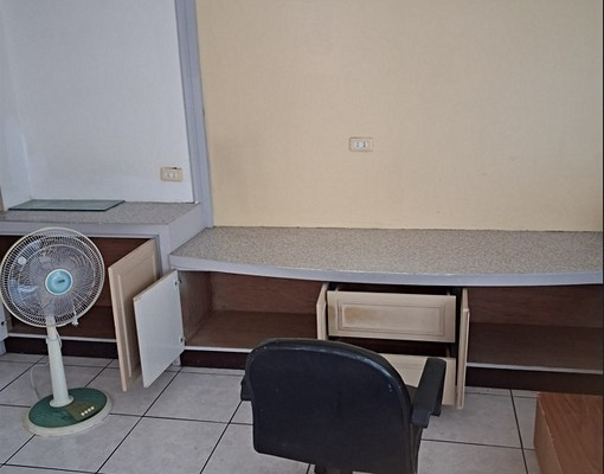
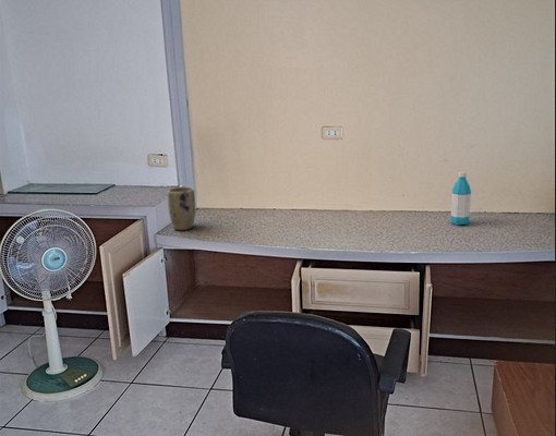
+ plant pot [167,185,196,231]
+ water bottle [449,171,472,226]
